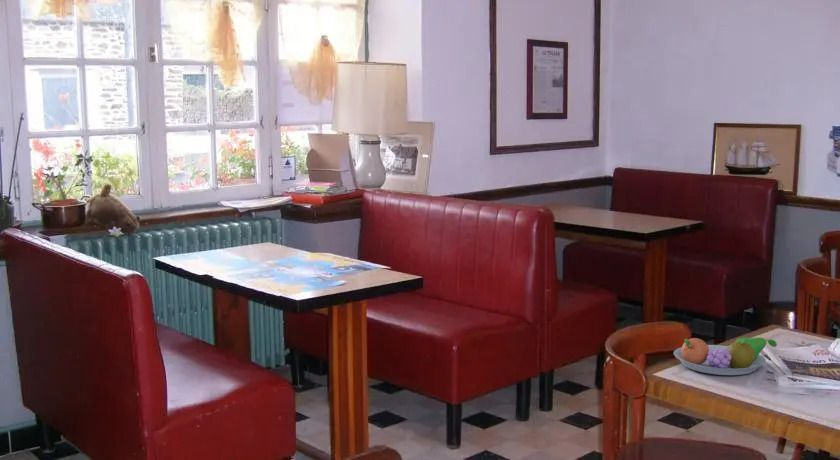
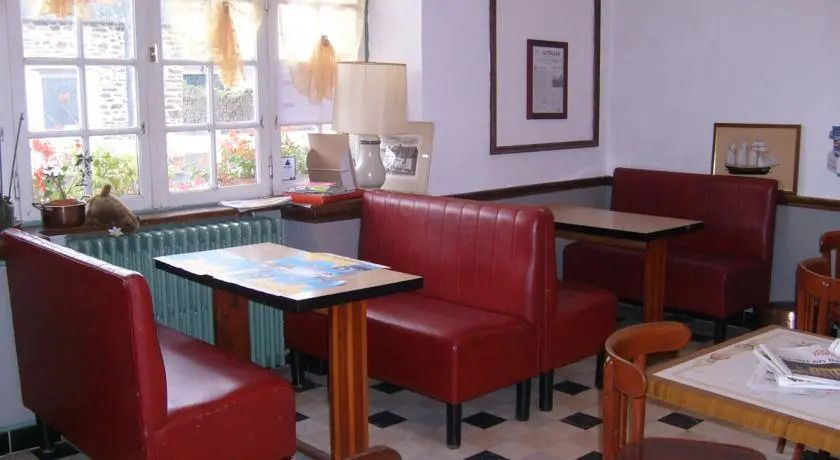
- fruit bowl [672,336,778,376]
